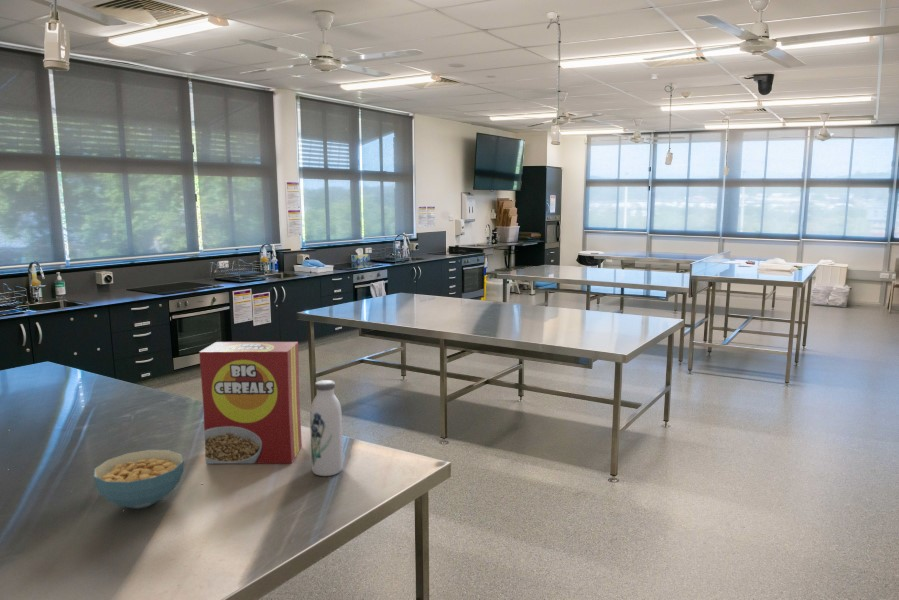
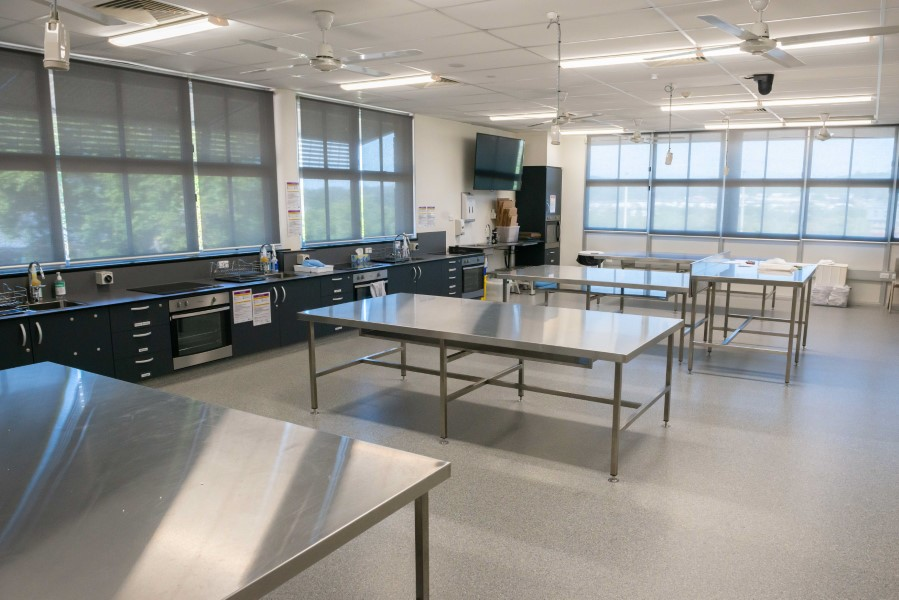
- water bottle [309,379,344,477]
- cereal box [198,341,303,465]
- cereal bowl [92,449,185,510]
